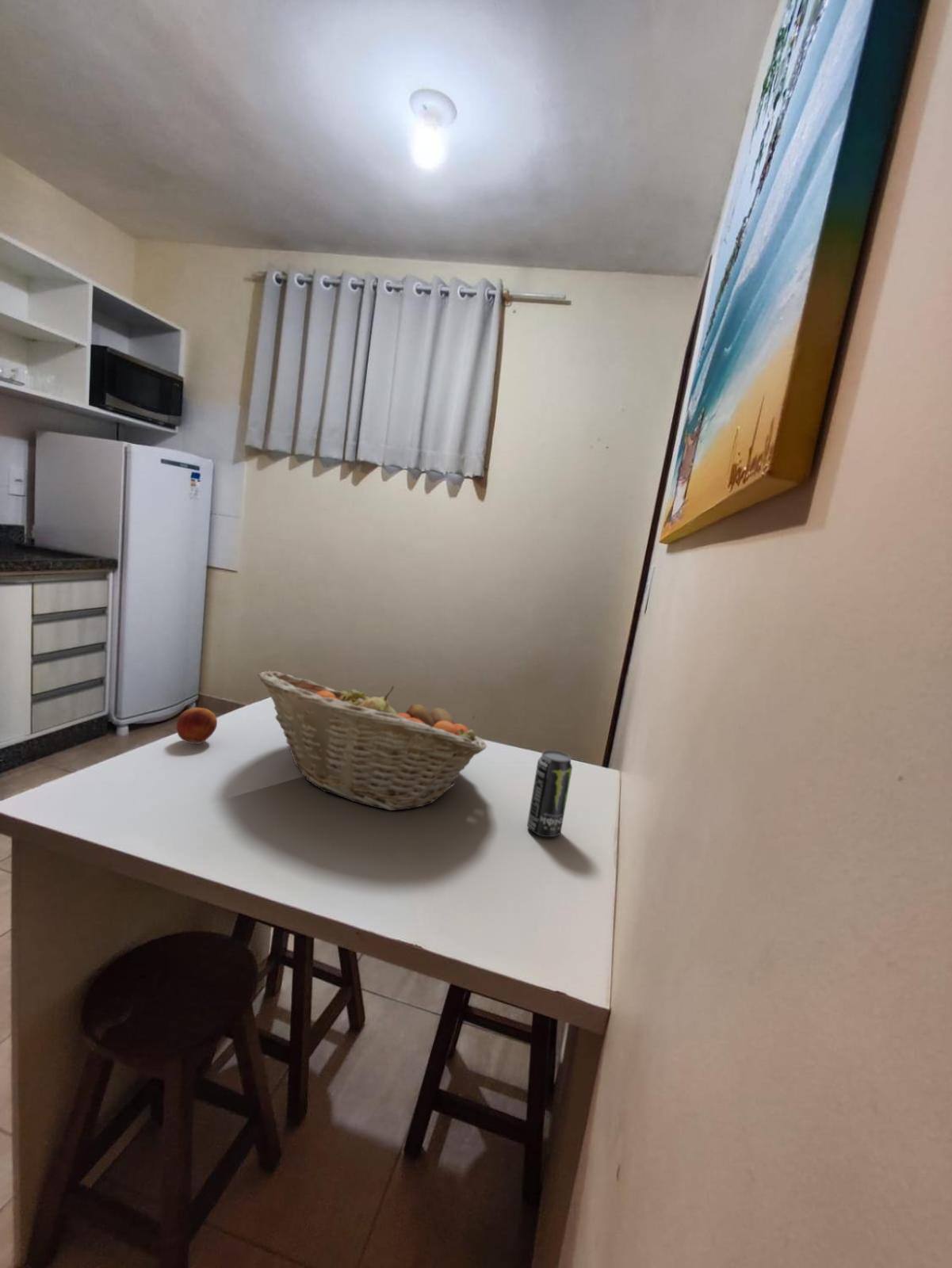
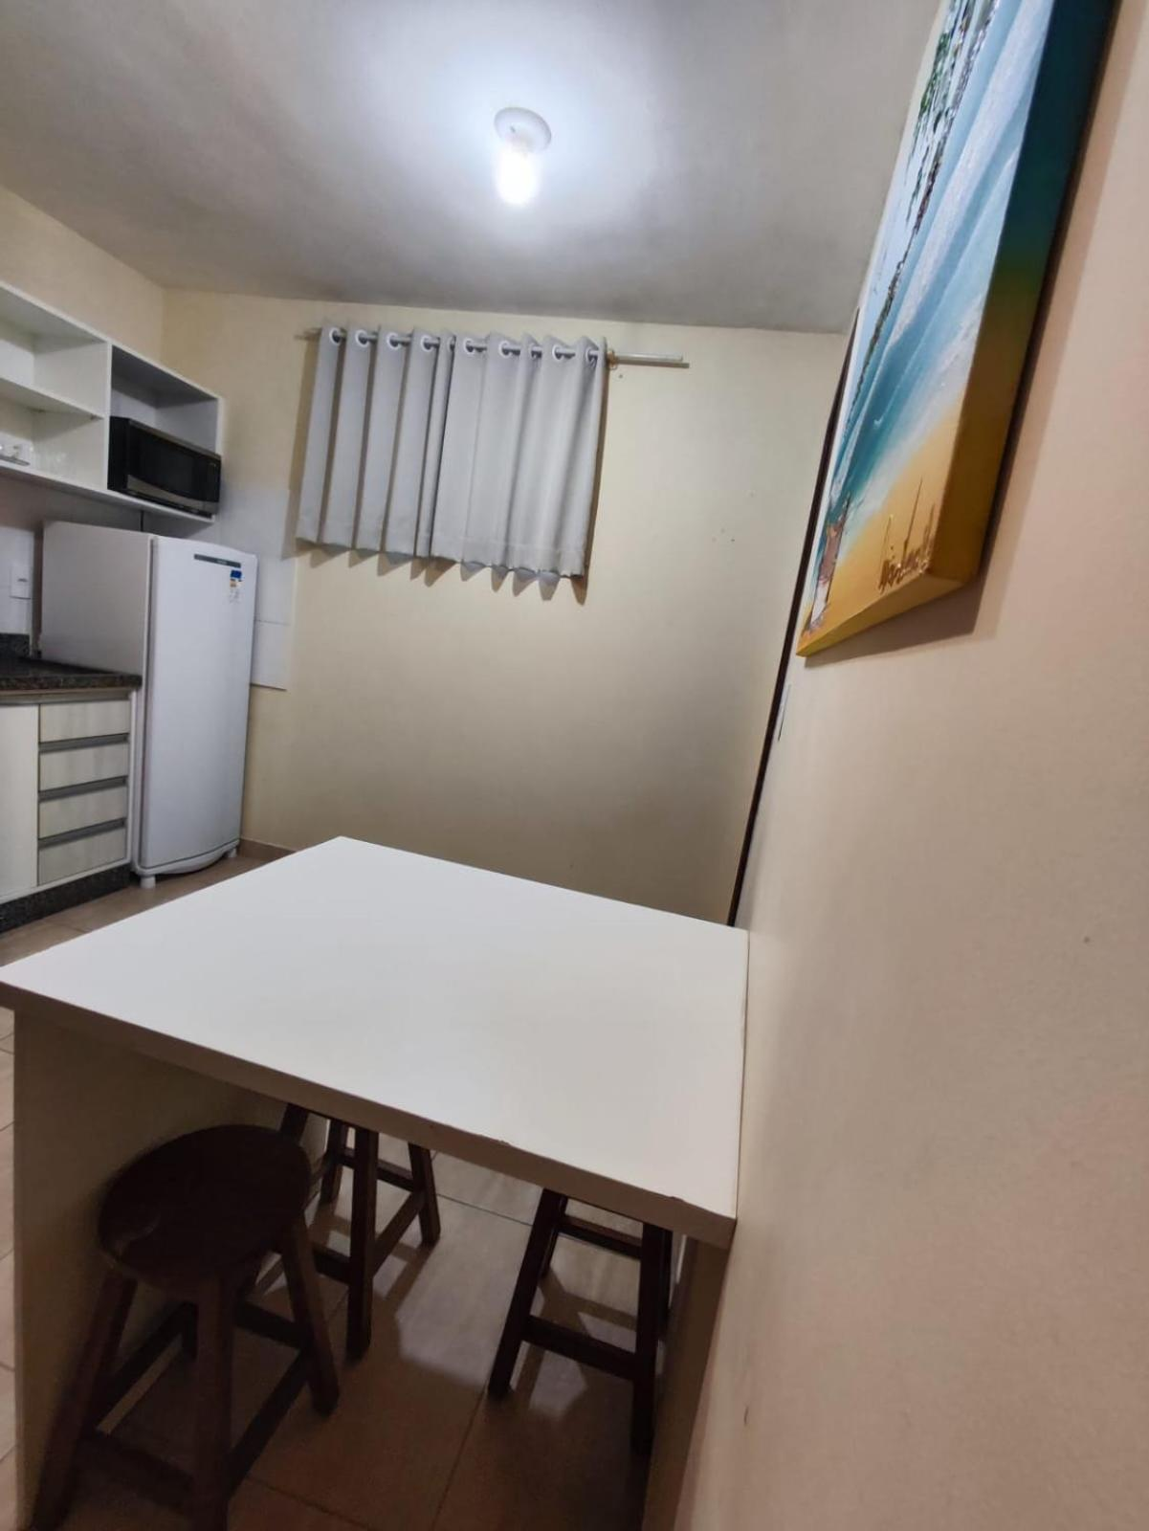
- apple [175,707,218,745]
- fruit basket [257,670,487,812]
- beverage can [526,749,573,838]
